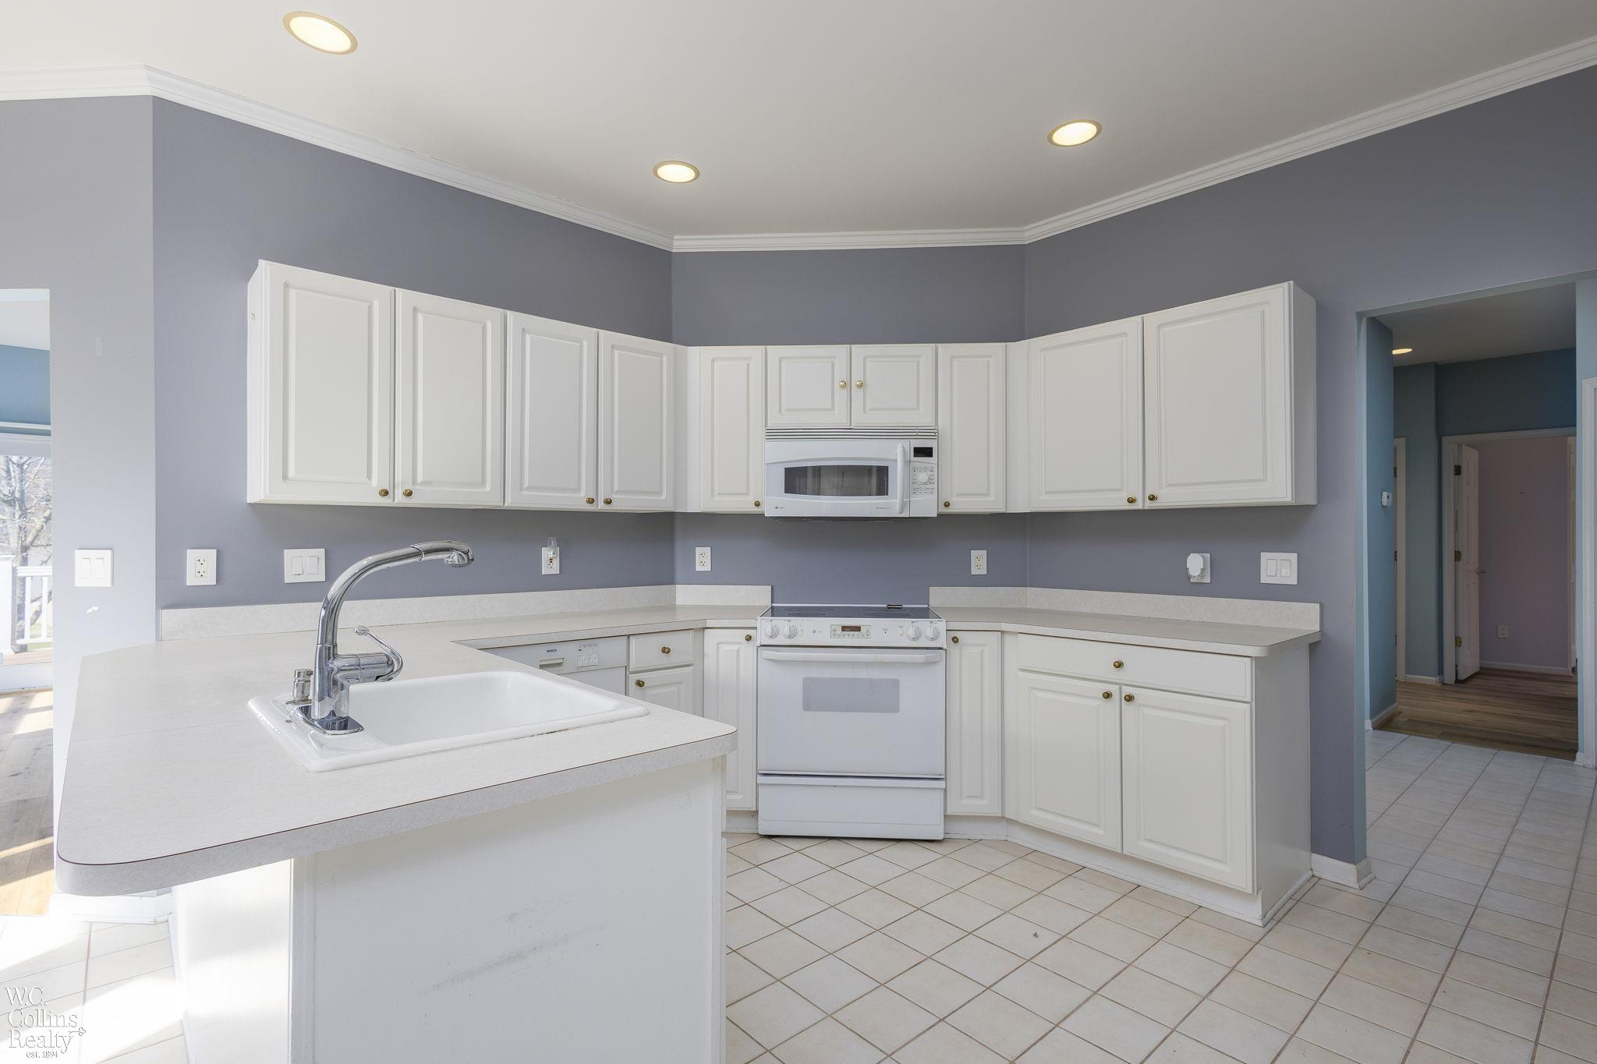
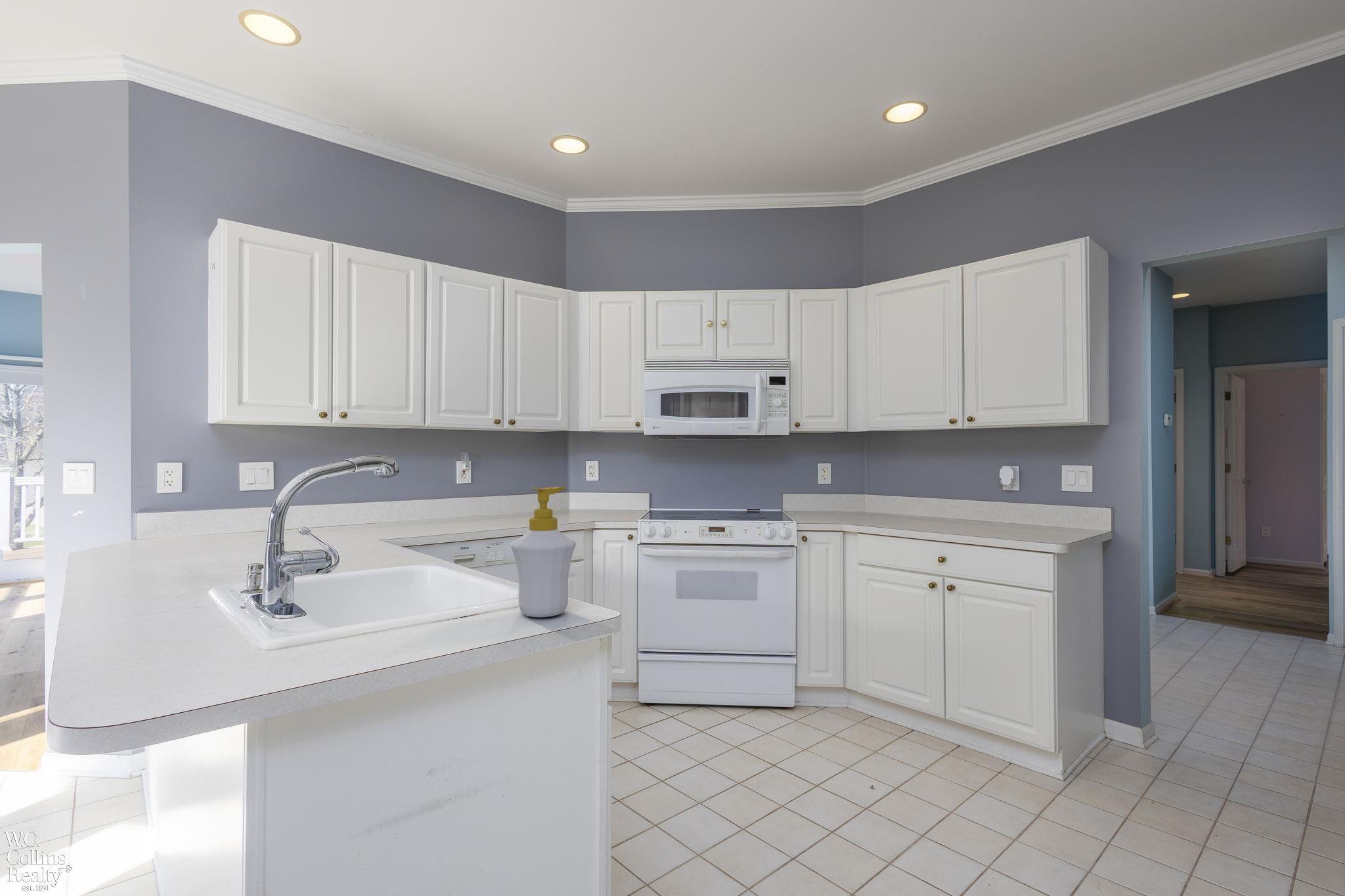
+ soap bottle [510,486,577,618]
